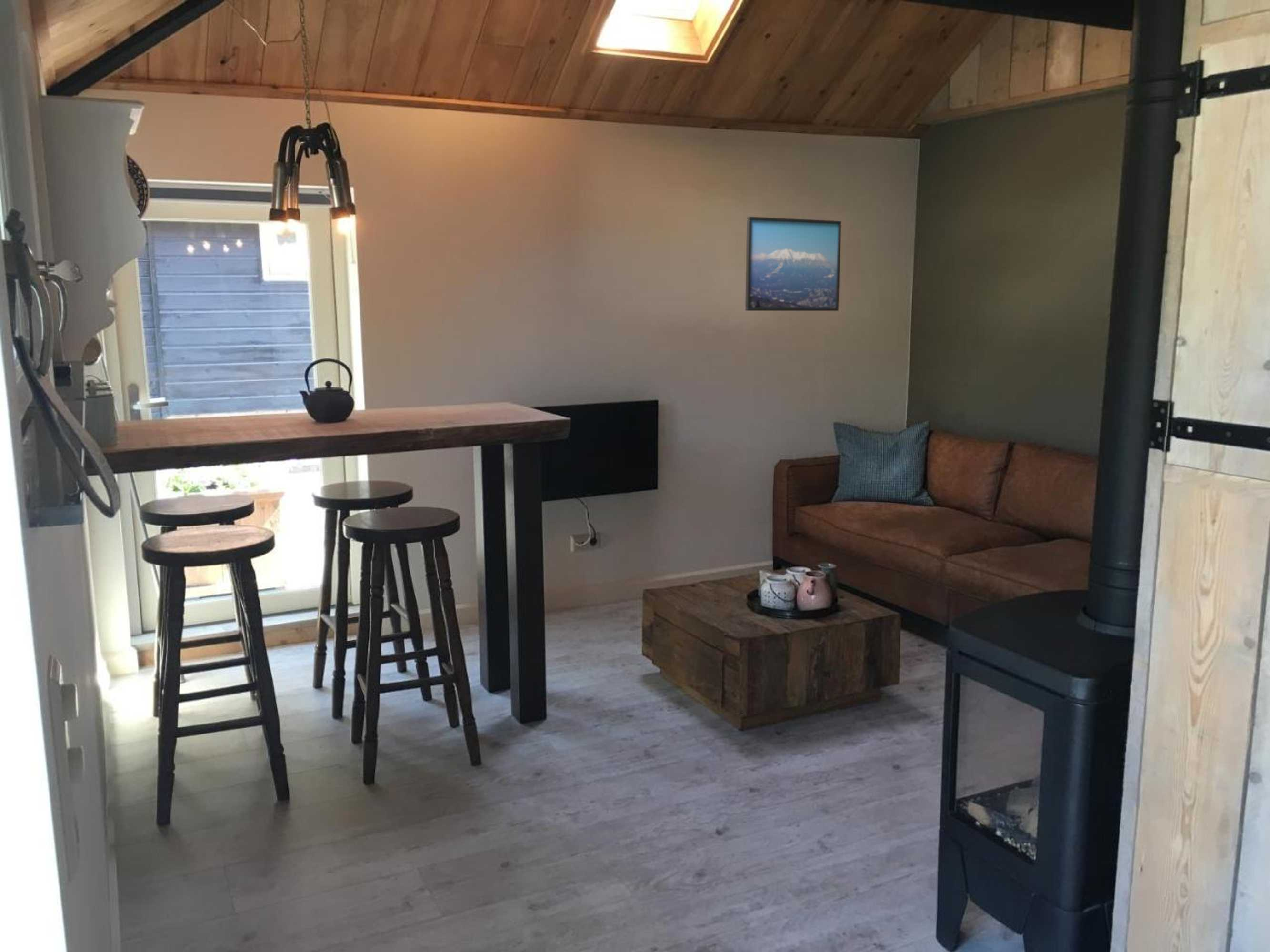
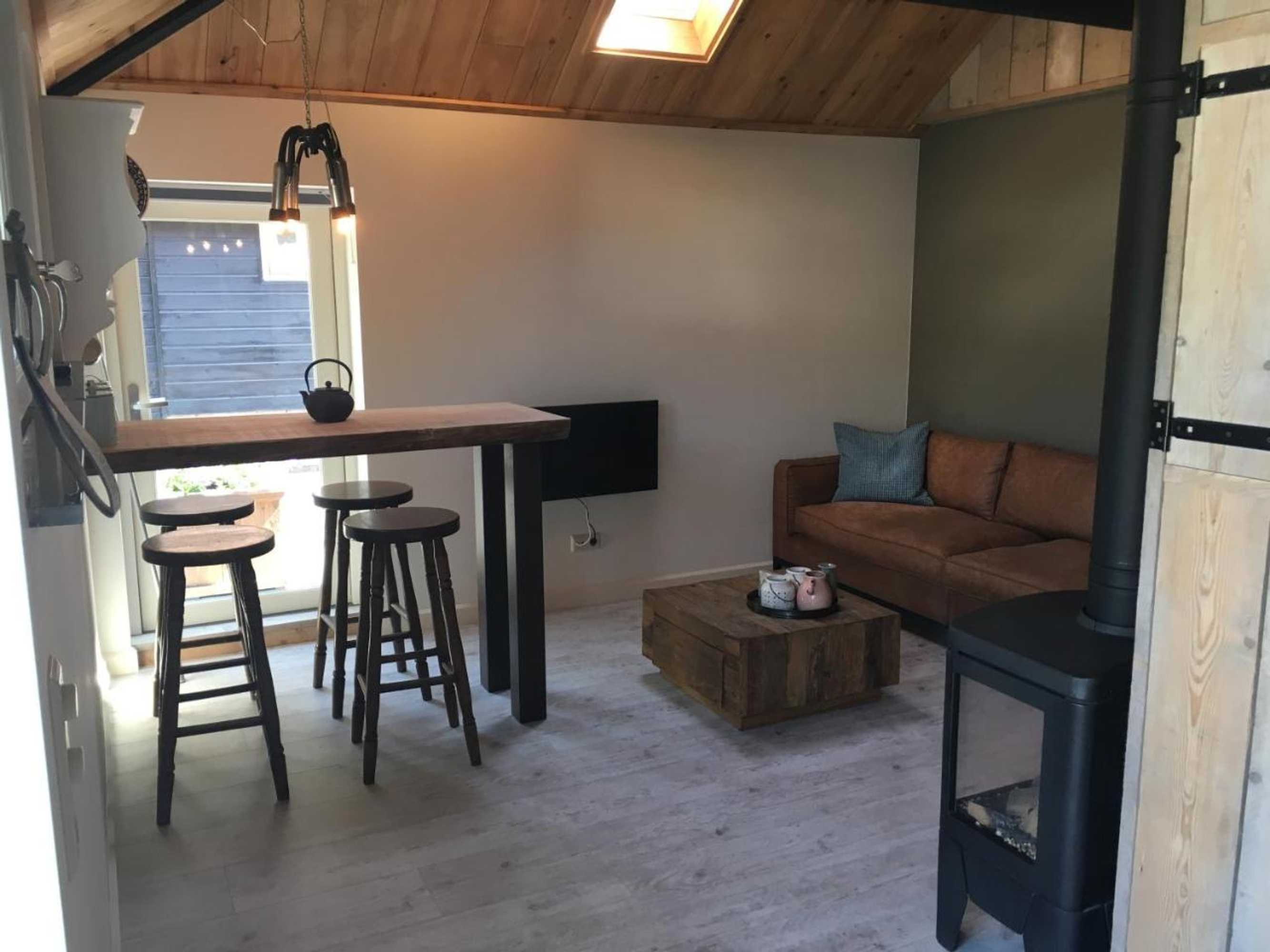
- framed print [745,216,842,311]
